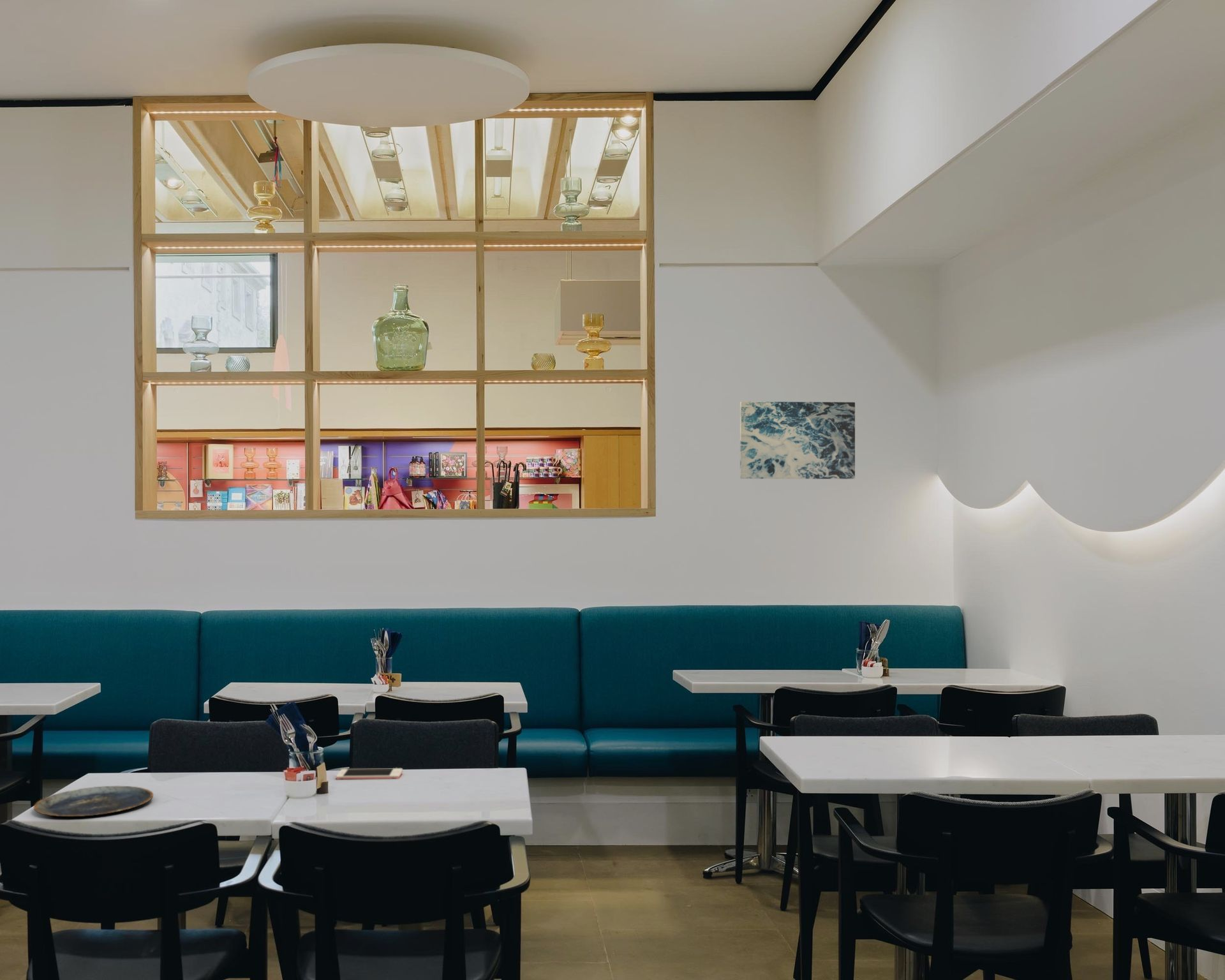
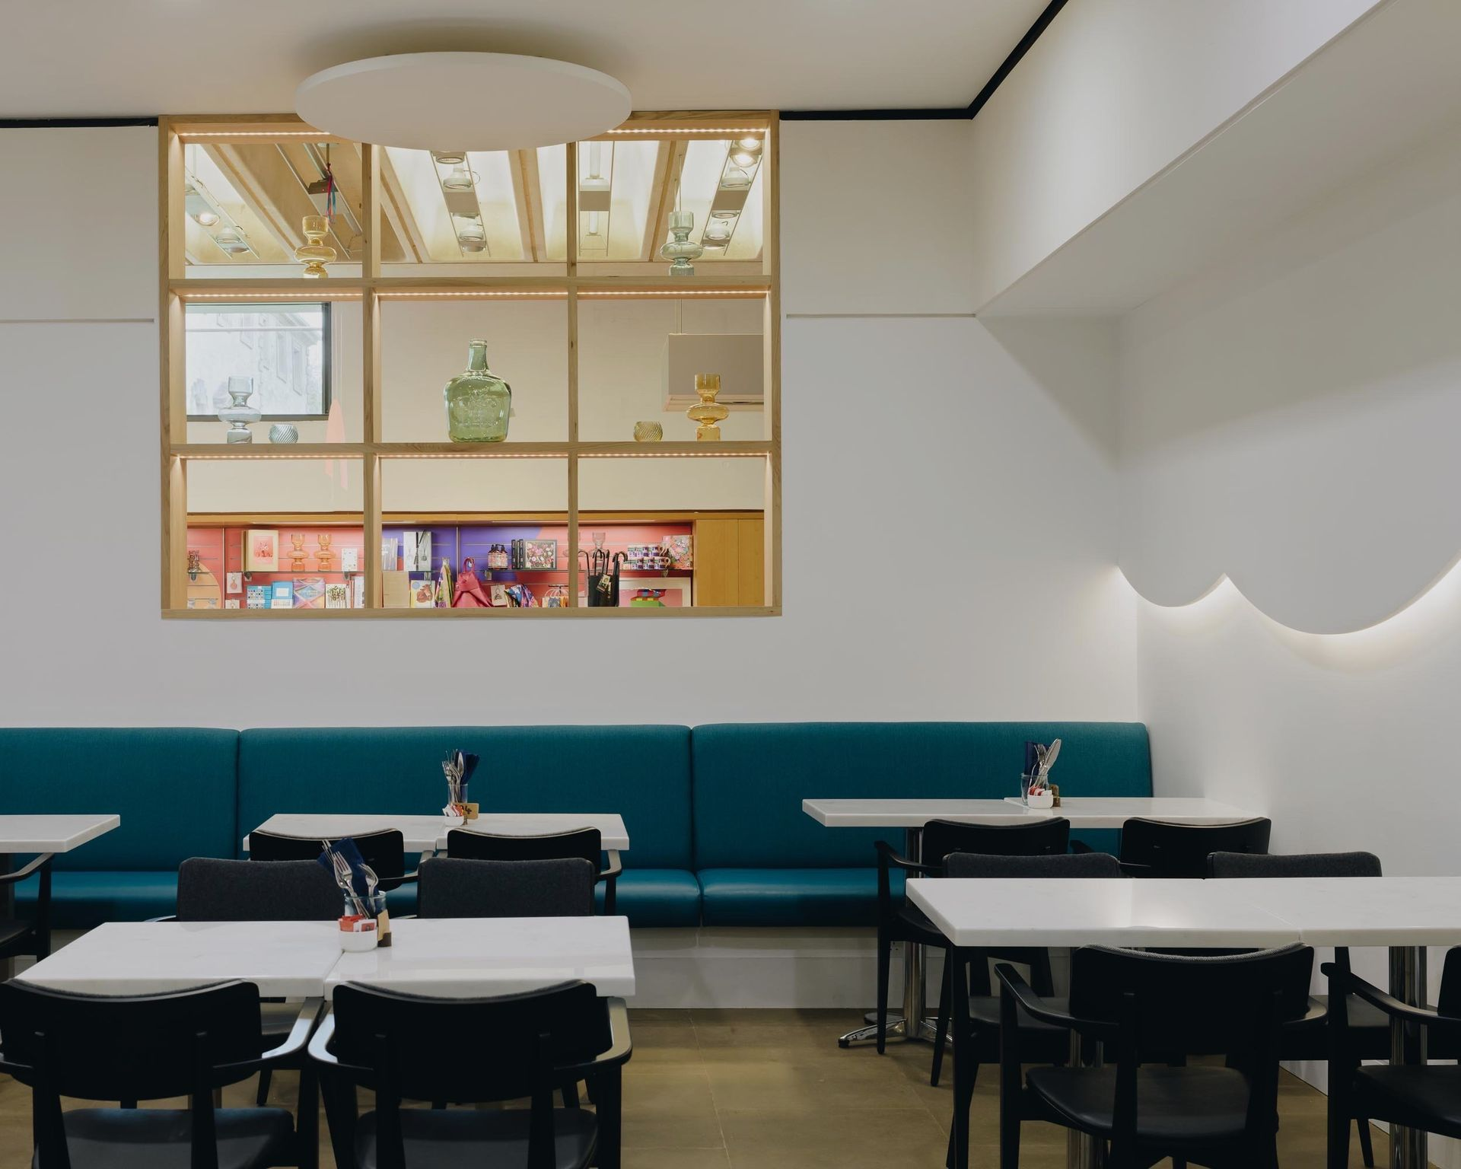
- plate [33,785,154,817]
- wall art [739,401,856,480]
- cell phone [335,768,403,780]
